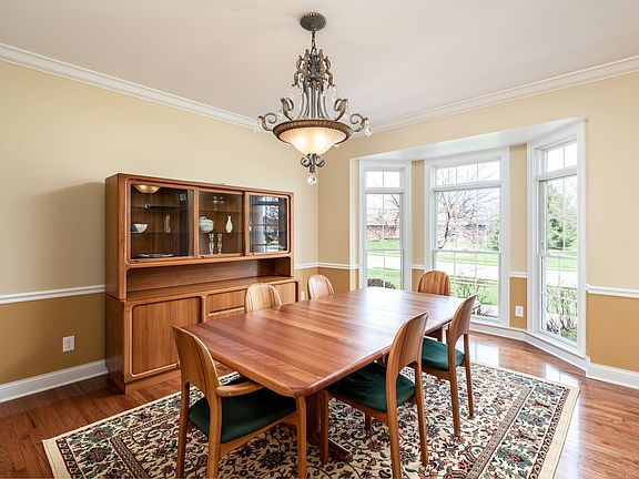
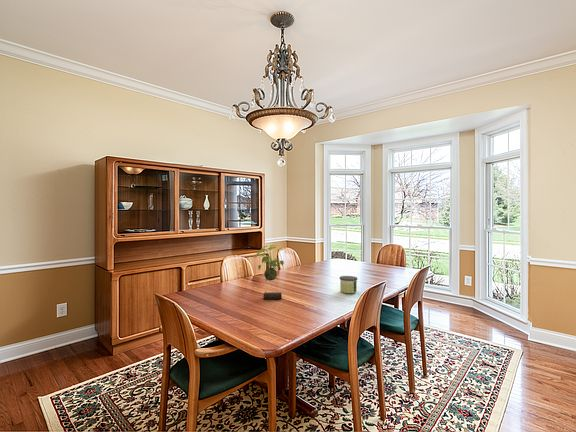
+ candle [339,275,358,294]
+ plant [253,244,285,300]
